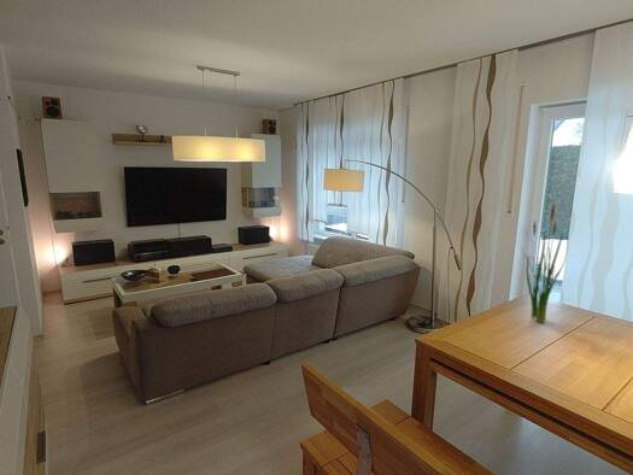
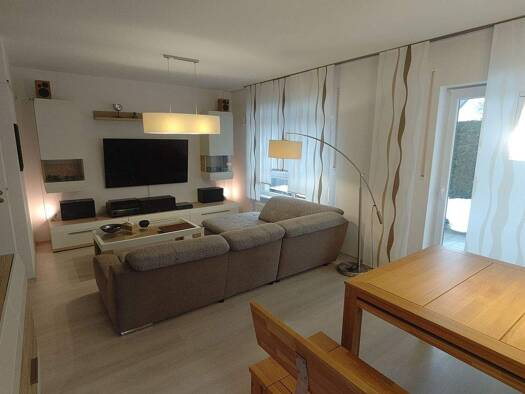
- plant [520,201,569,323]
